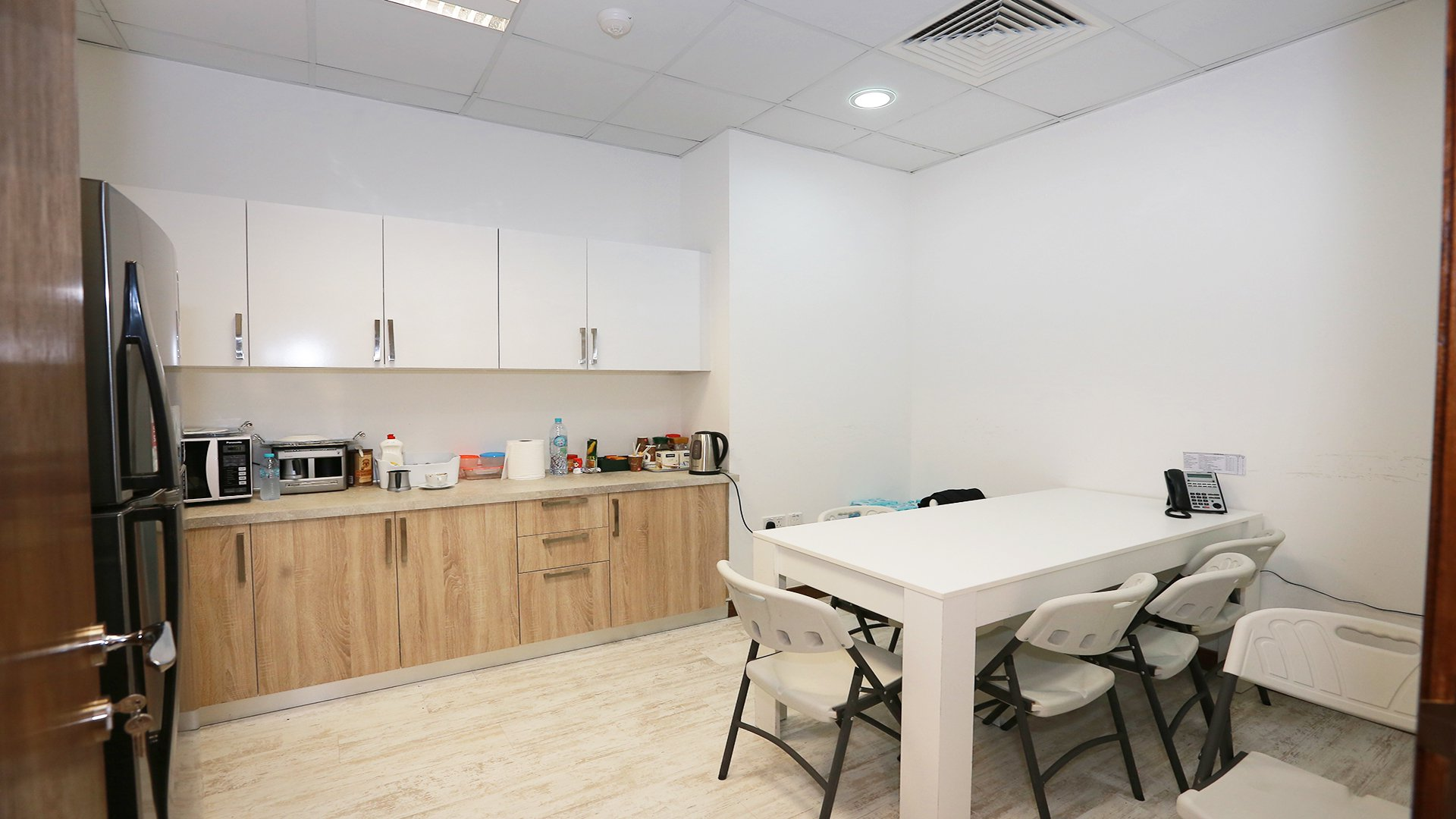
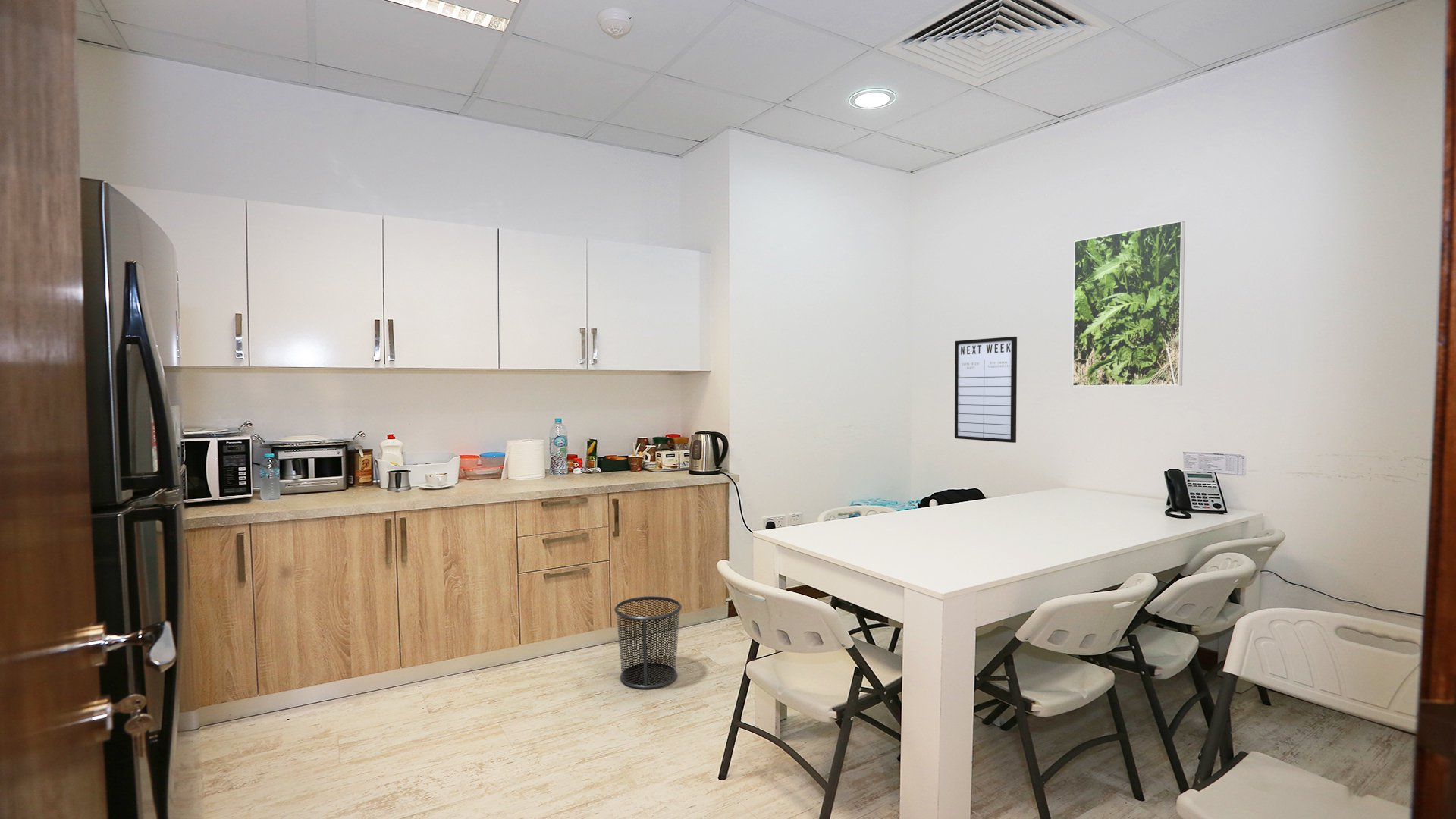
+ waste bin [613,595,682,689]
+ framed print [1072,220,1185,387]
+ writing board [954,336,1018,444]
